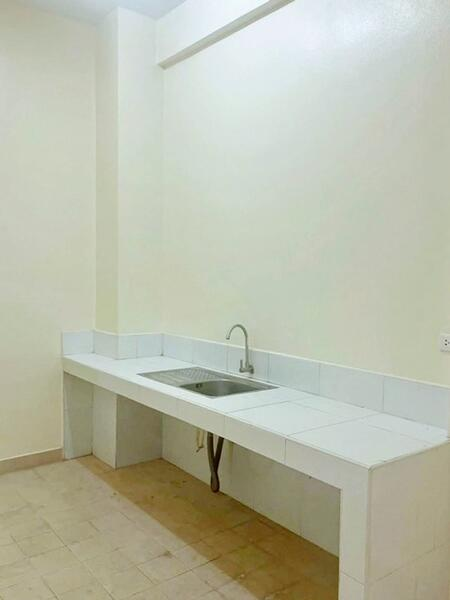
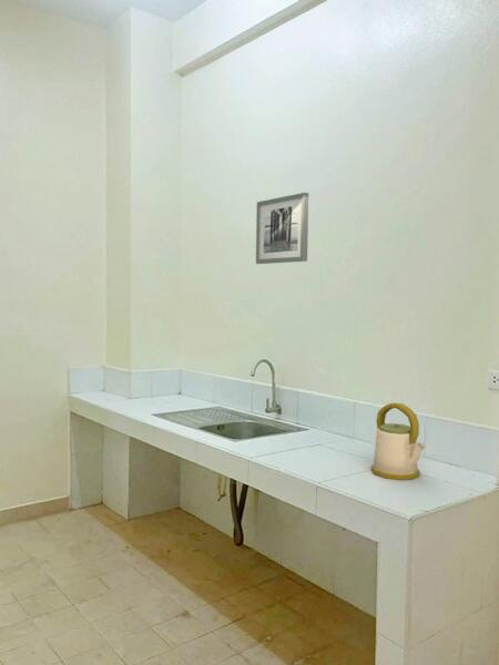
+ wall art [255,192,309,265]
+ kettle [370,402,426,481]
